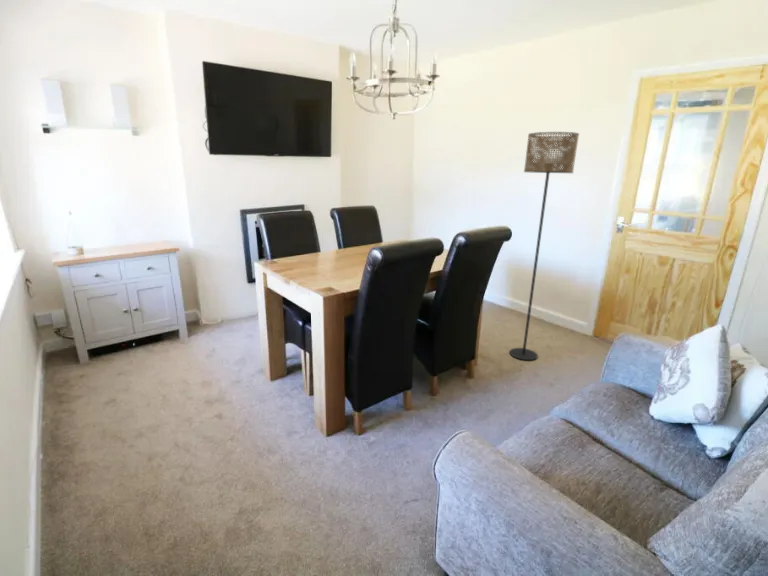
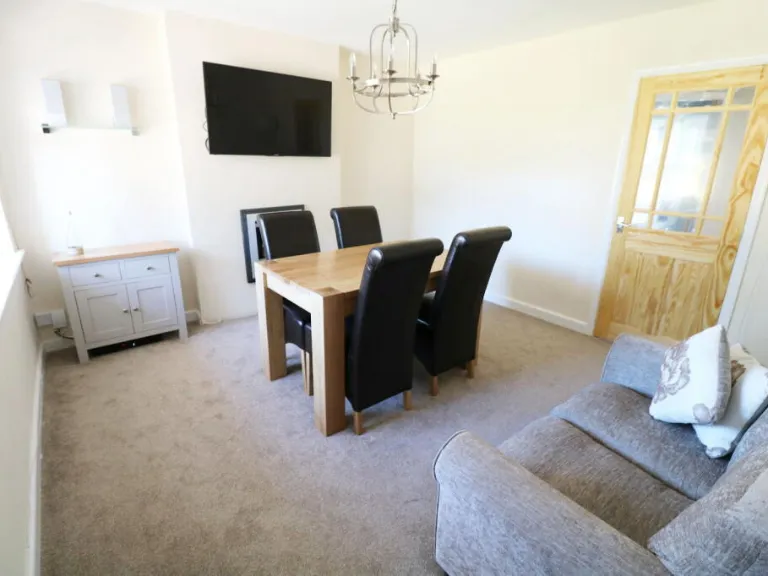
- floor lamp [509,131,580,361]
